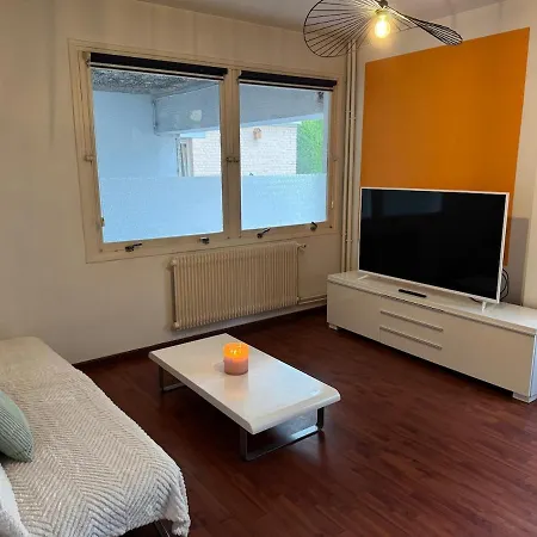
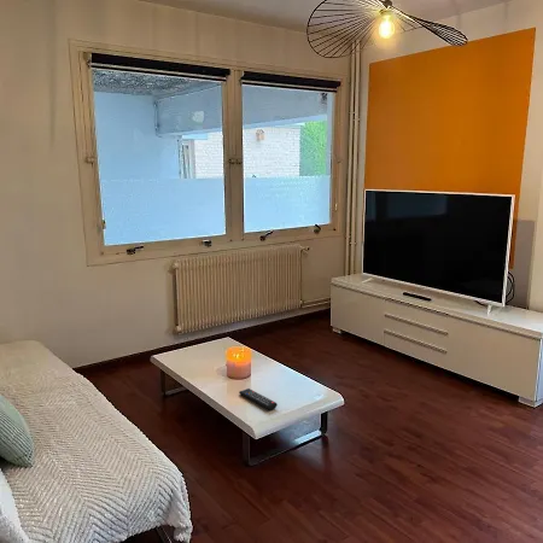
+ remote control [238,387,279,411]
